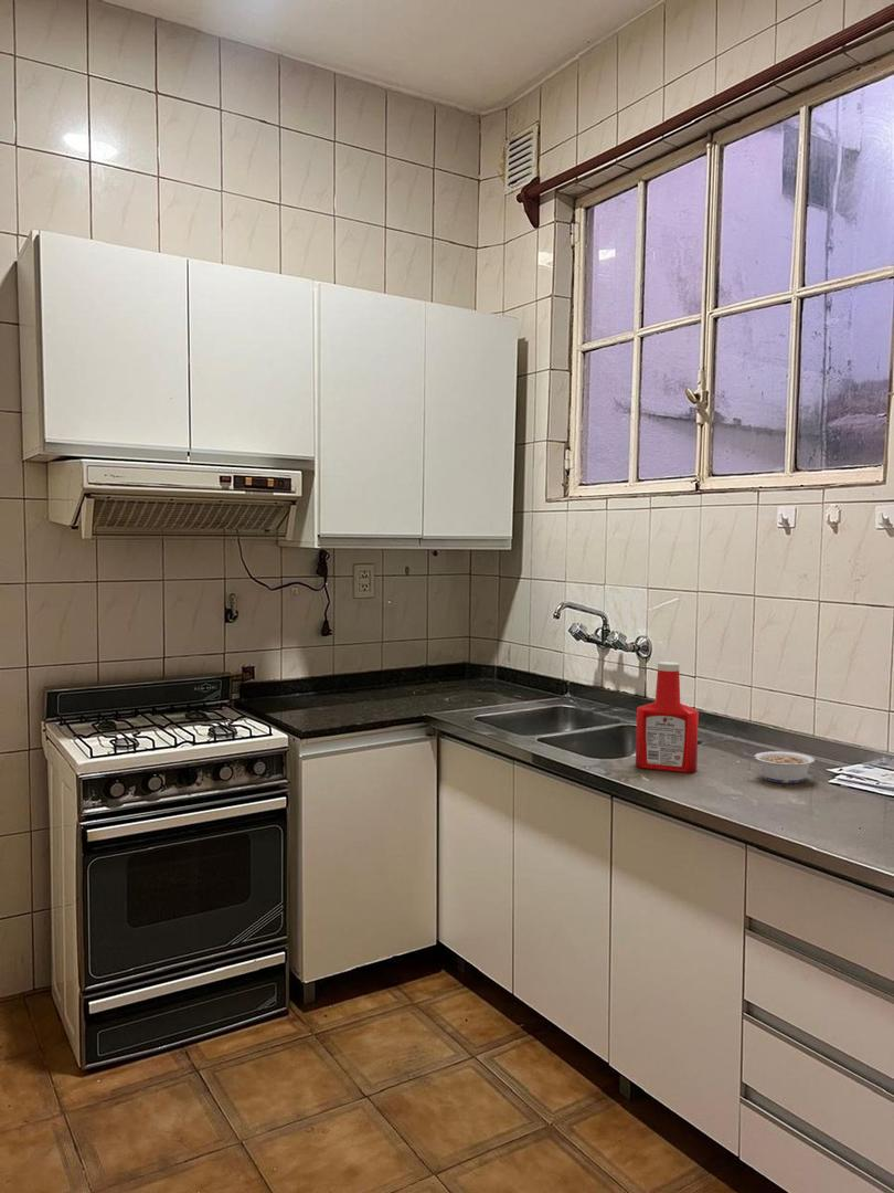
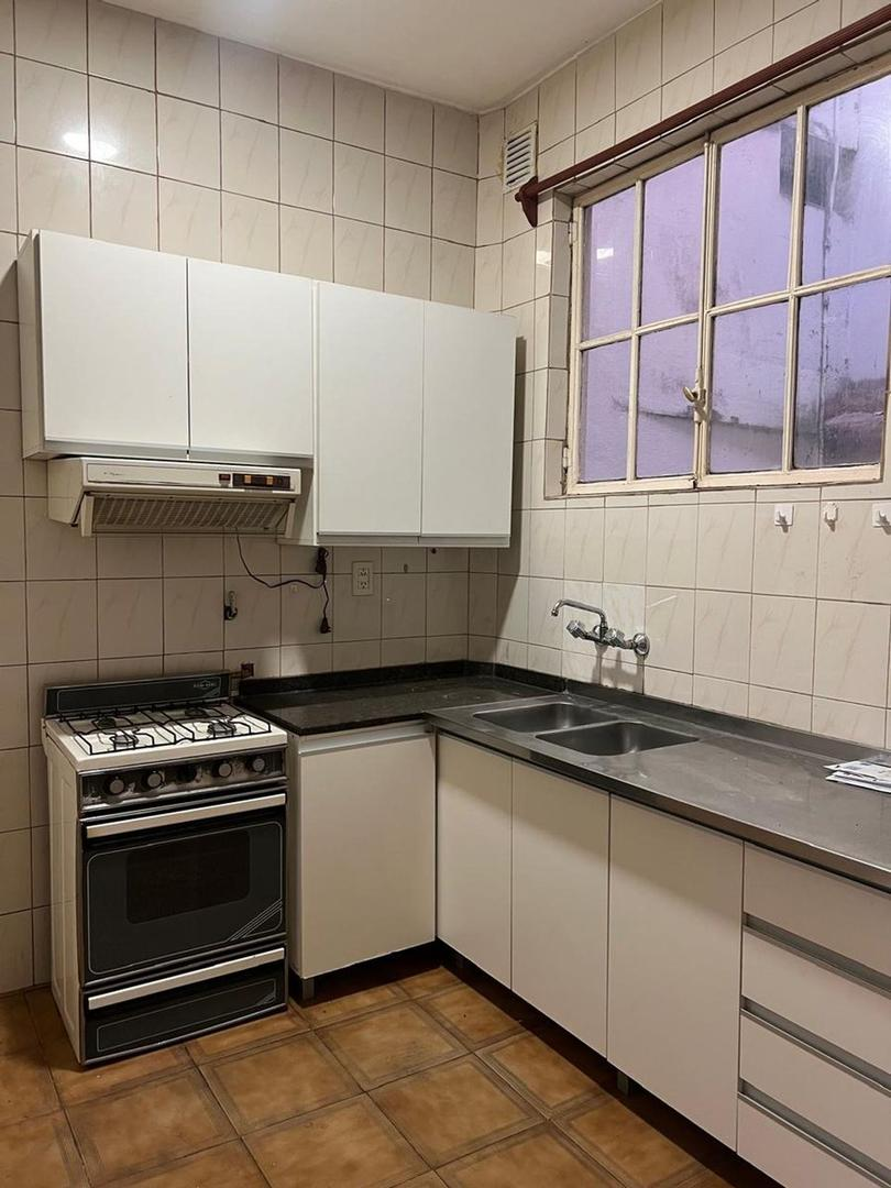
- legume [742,750,816,784]
- soap bottle [635,661,700,773]
